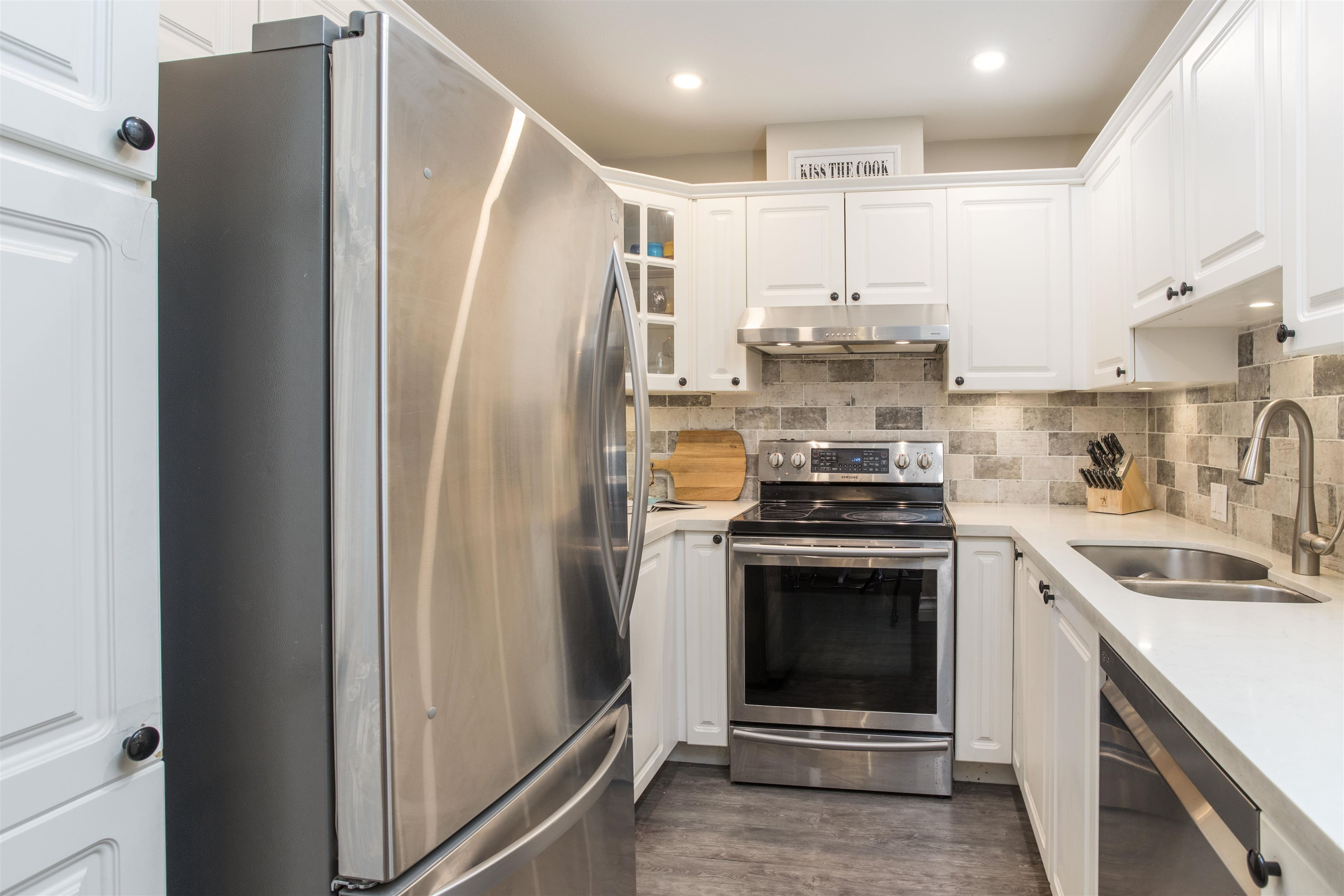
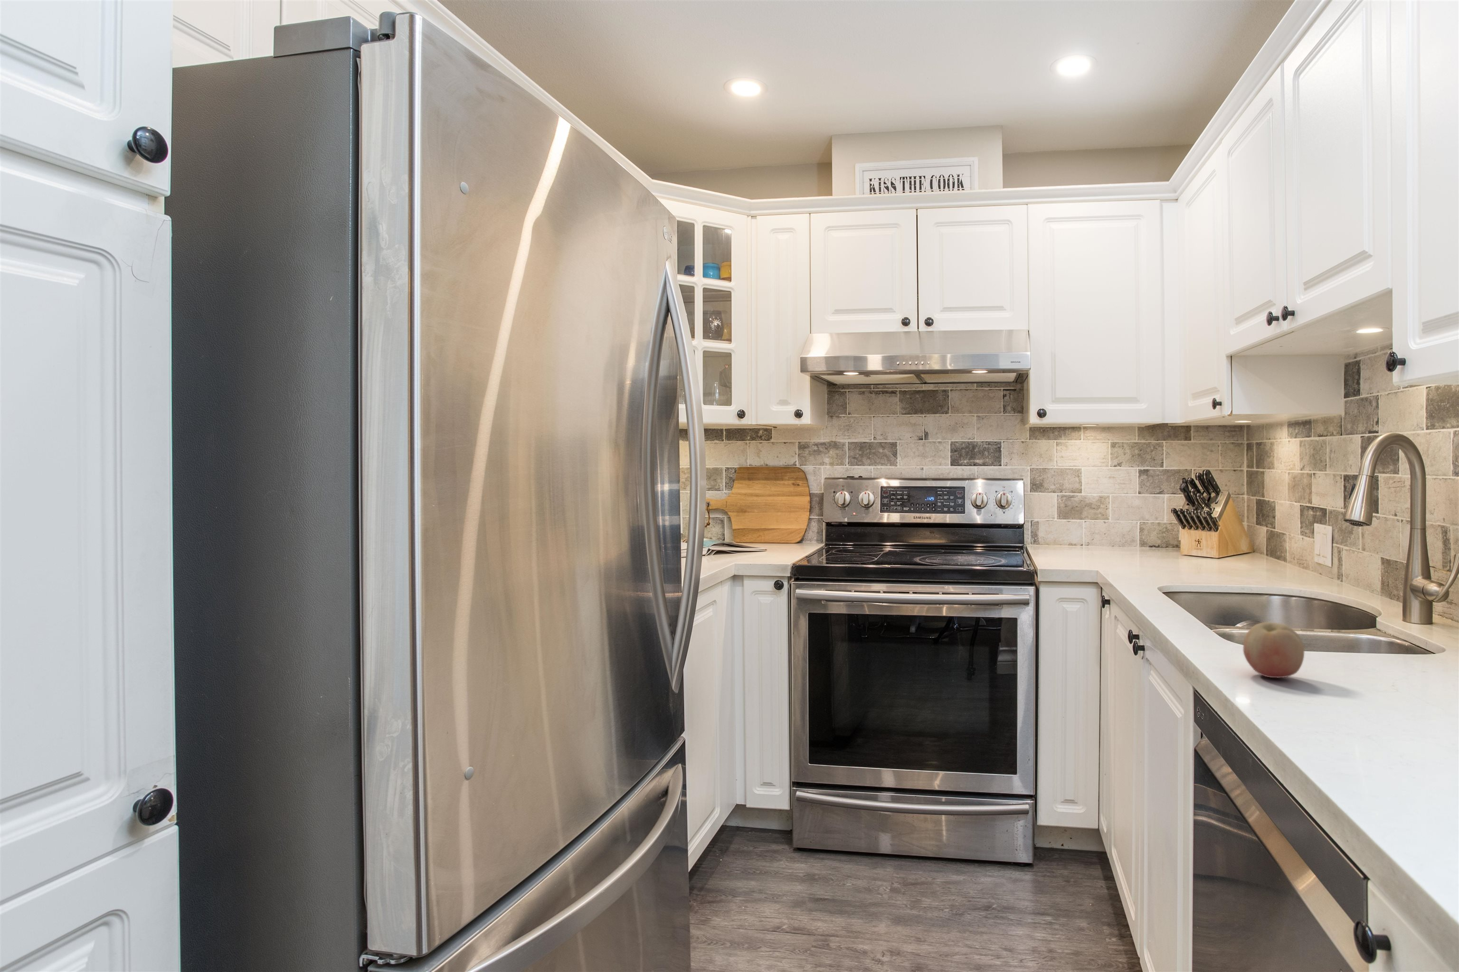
+ fruit [1243,622,1305,678]
